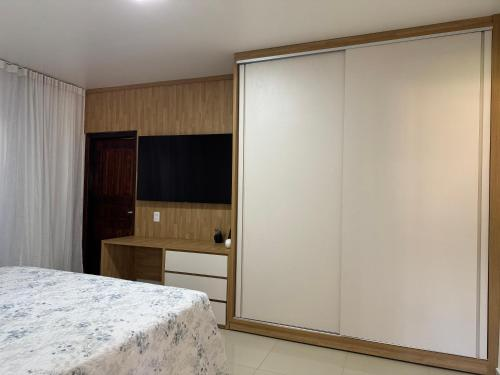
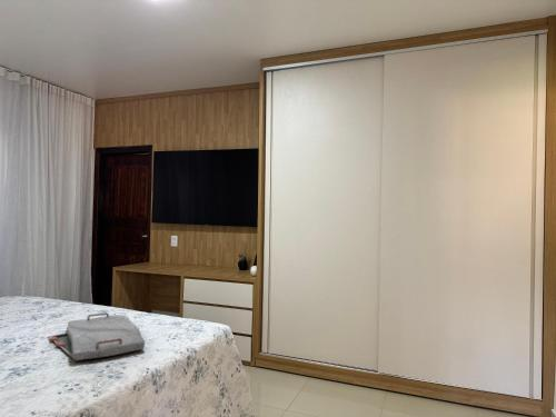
+ serving tray [48,311,147,361]
